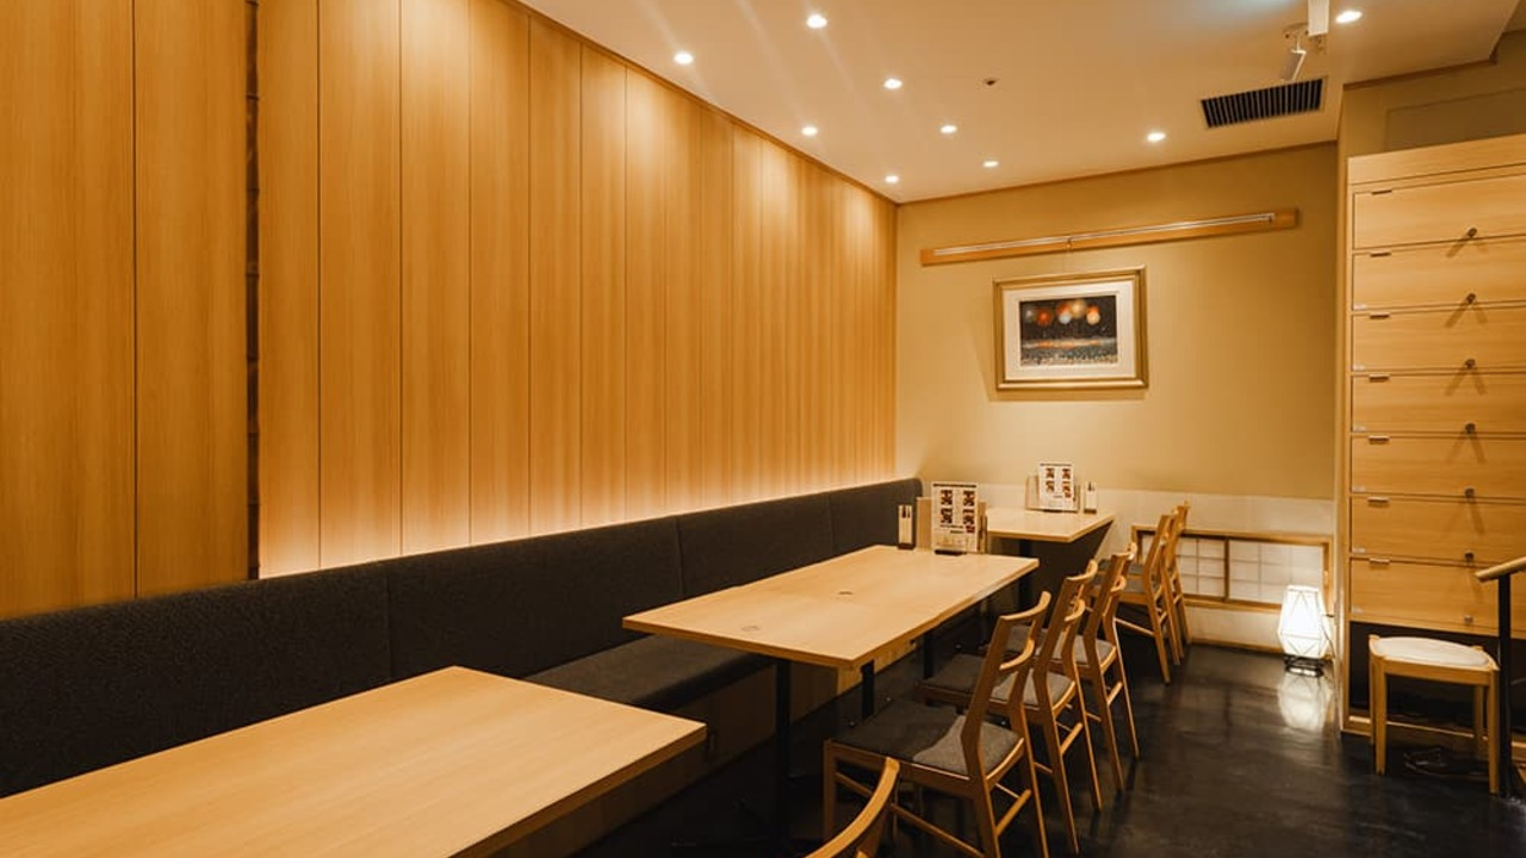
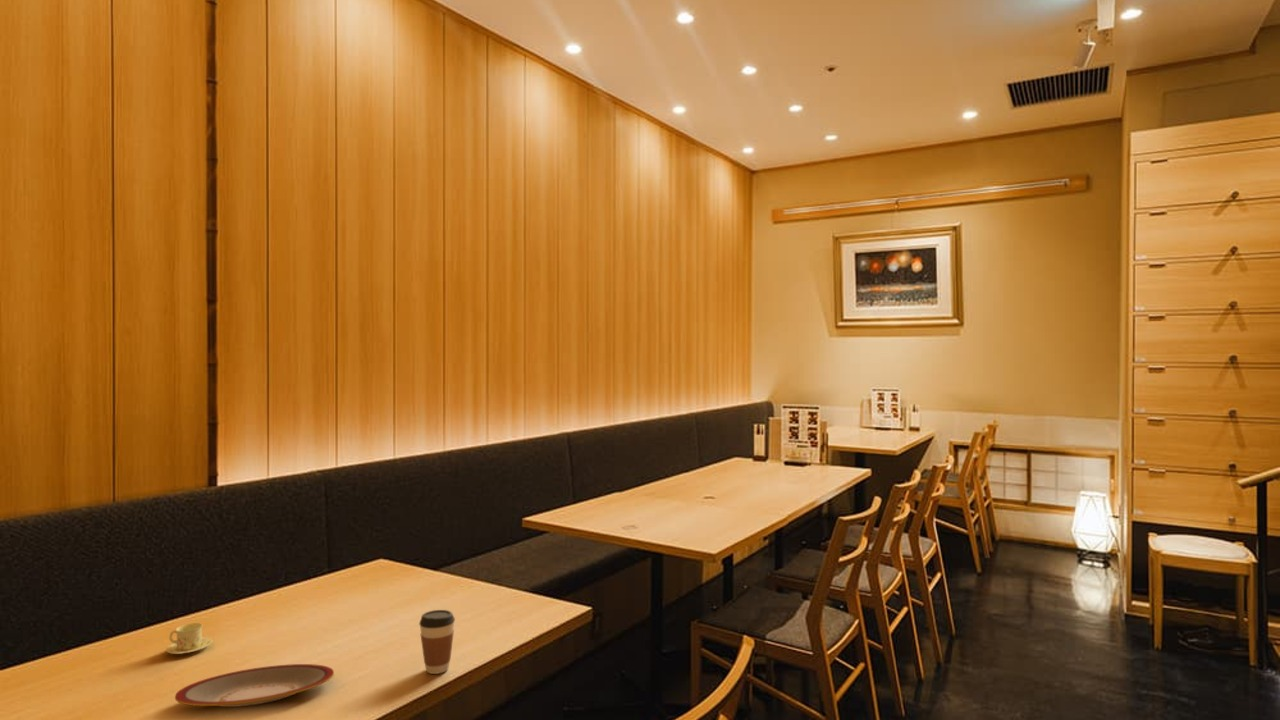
+ plate [174,663,335,708]
+ chinaware [165,622,213,655]
+ coffee cup [418,609,456,675]
